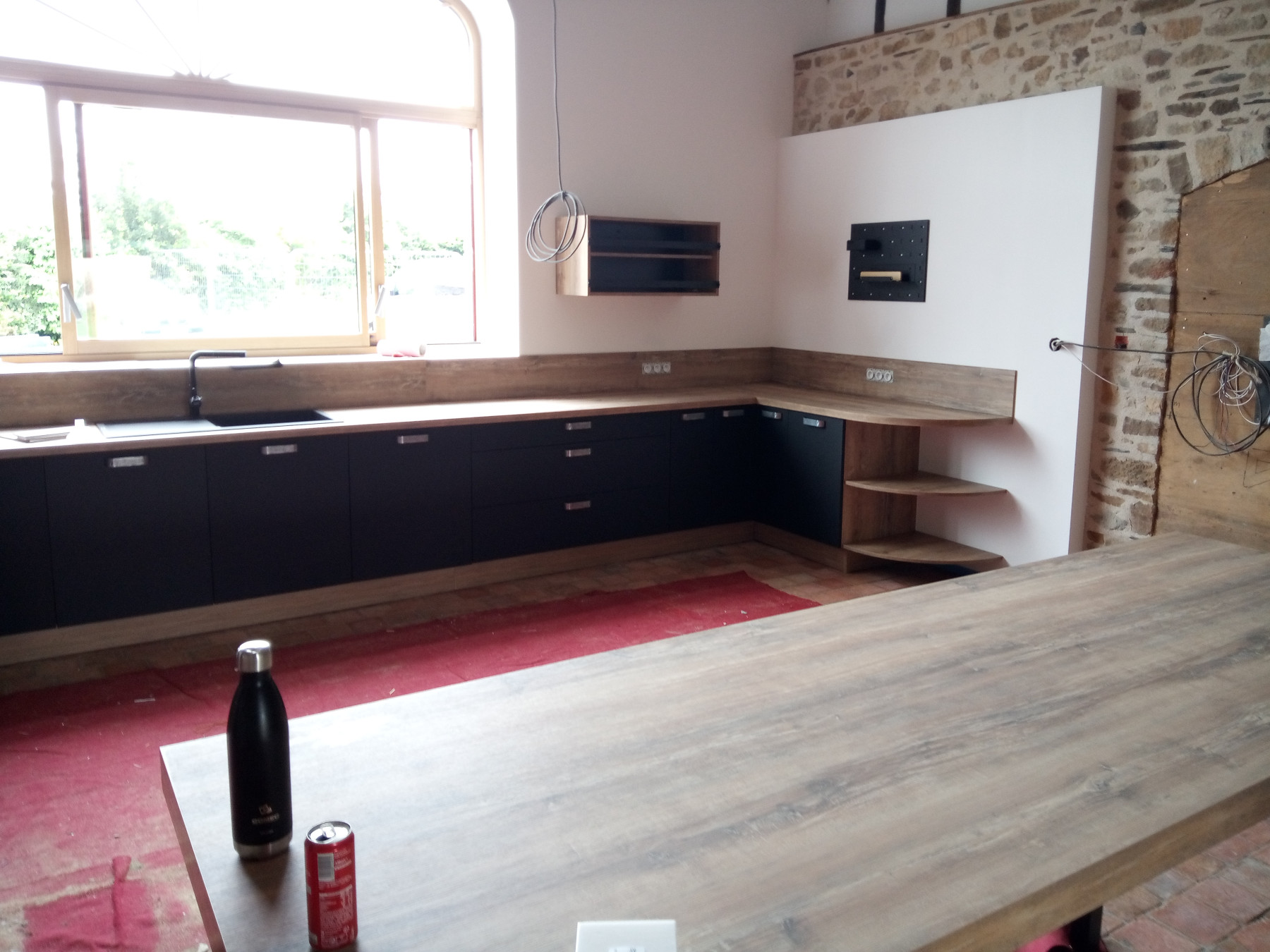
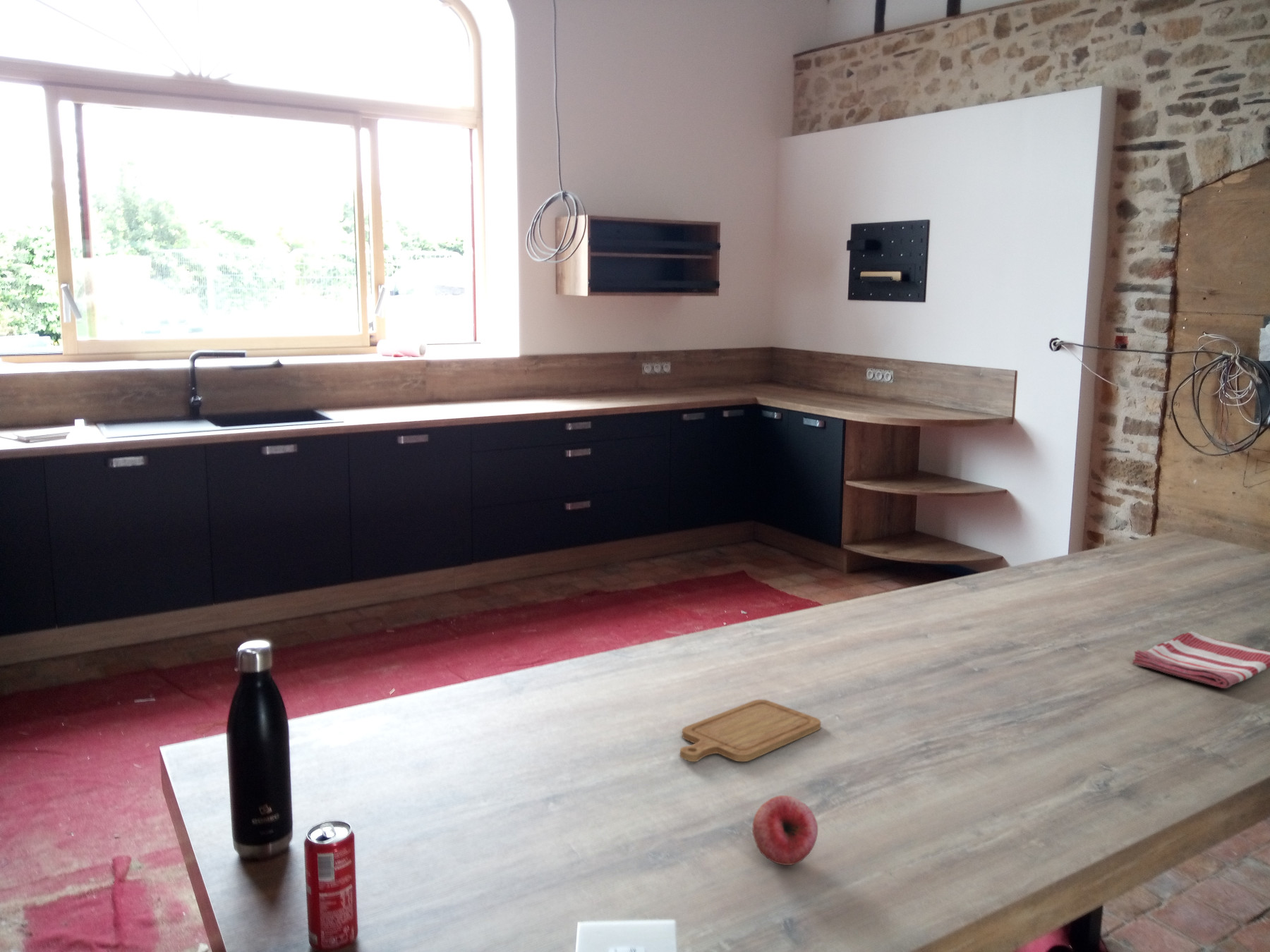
+ chopping board [679,699,821,762]
+ fruit [752,795,818,866]
+ dish towel [1131,631,1270,689]
